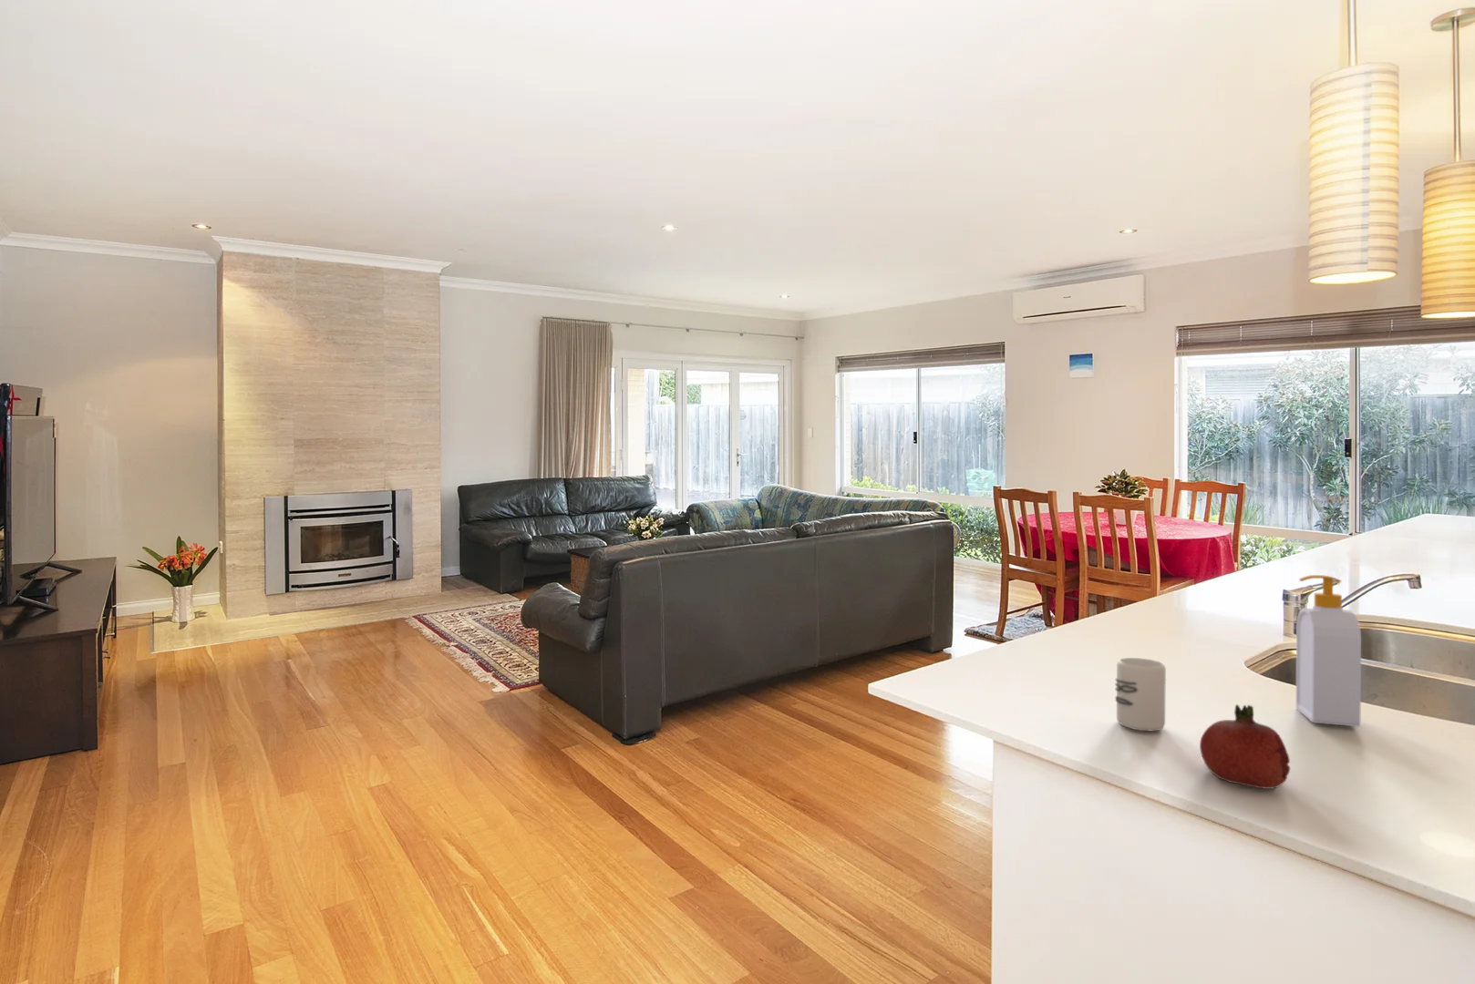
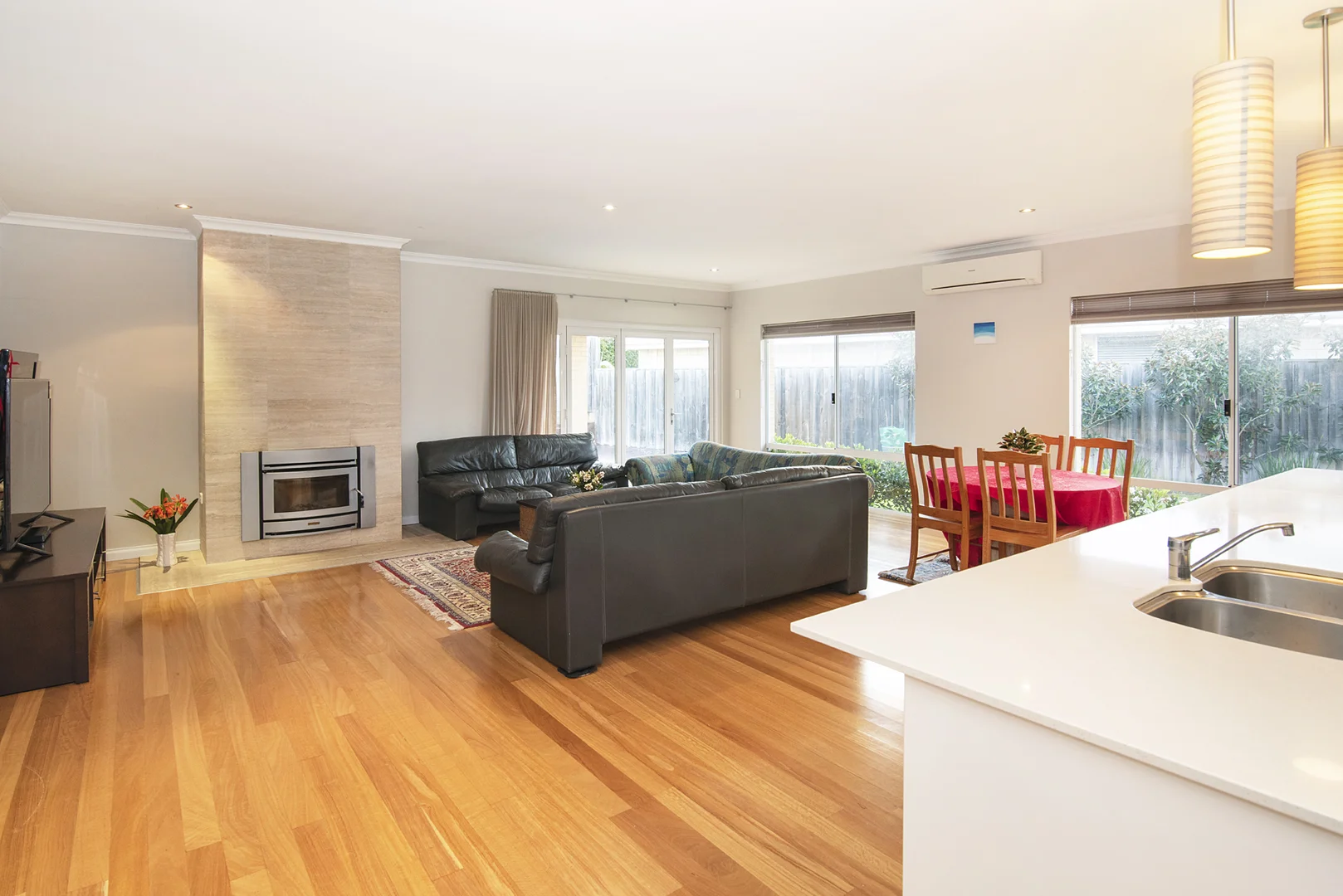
- soap bottle [1295,574,1362,728]
- cup [1115,657,1166,733]
- fruit [1198,703,1290,790]
